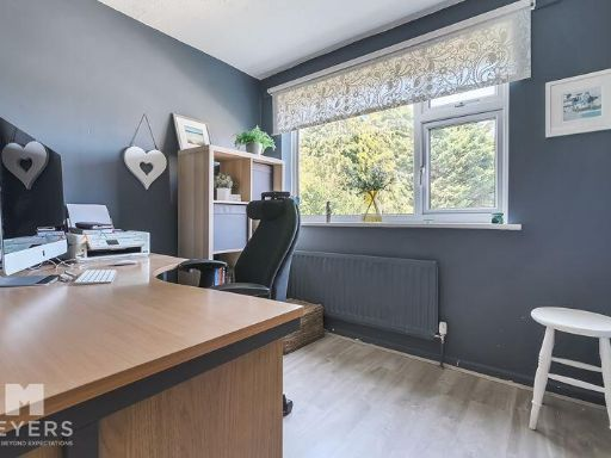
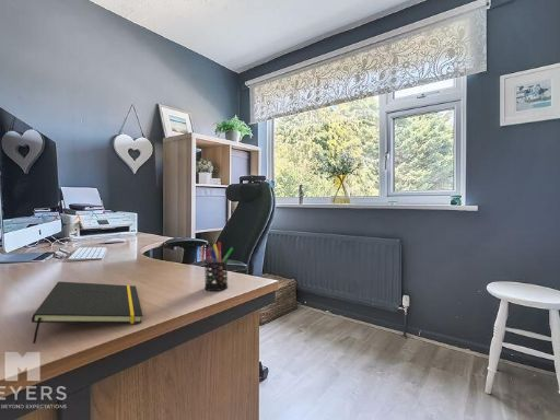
+ notepad [31,281,143,345]
+ pen holder [203,242,234,292]
